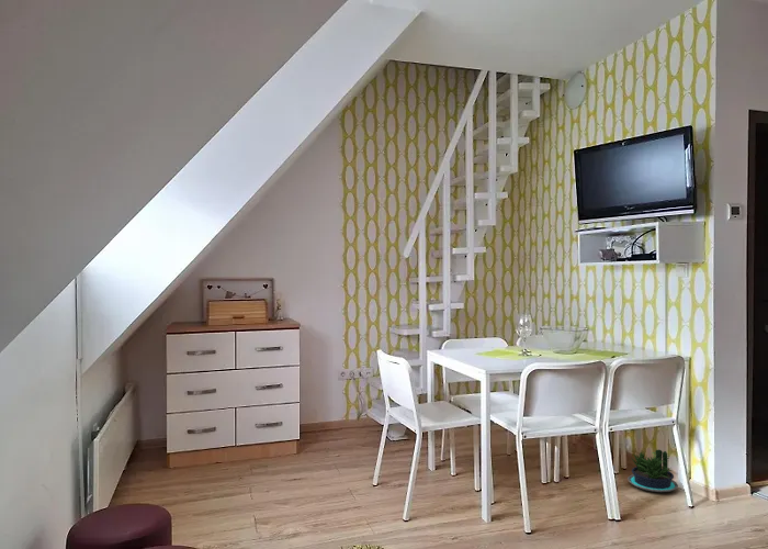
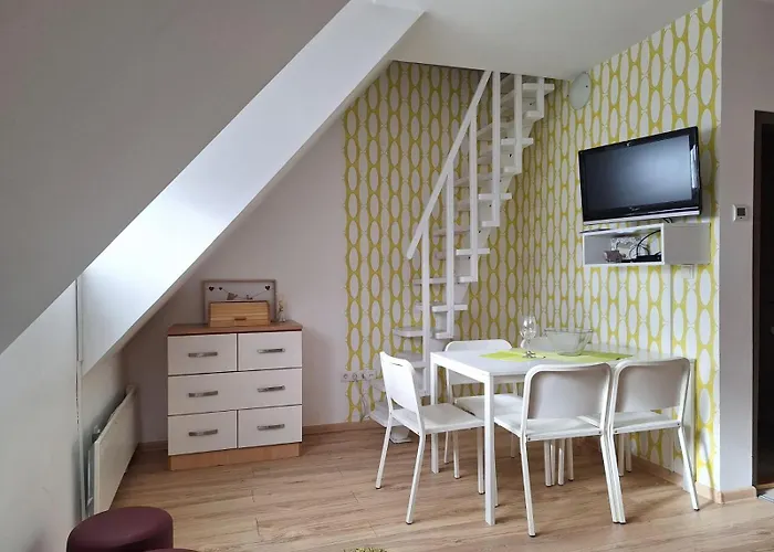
- potted plant [626,449,679,493]
